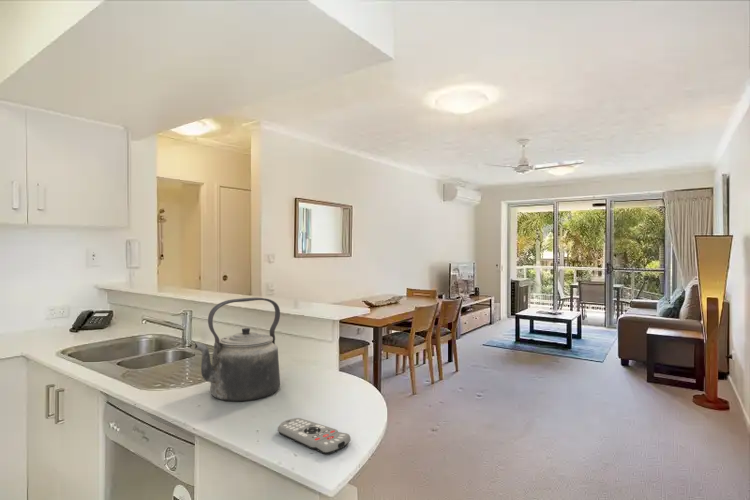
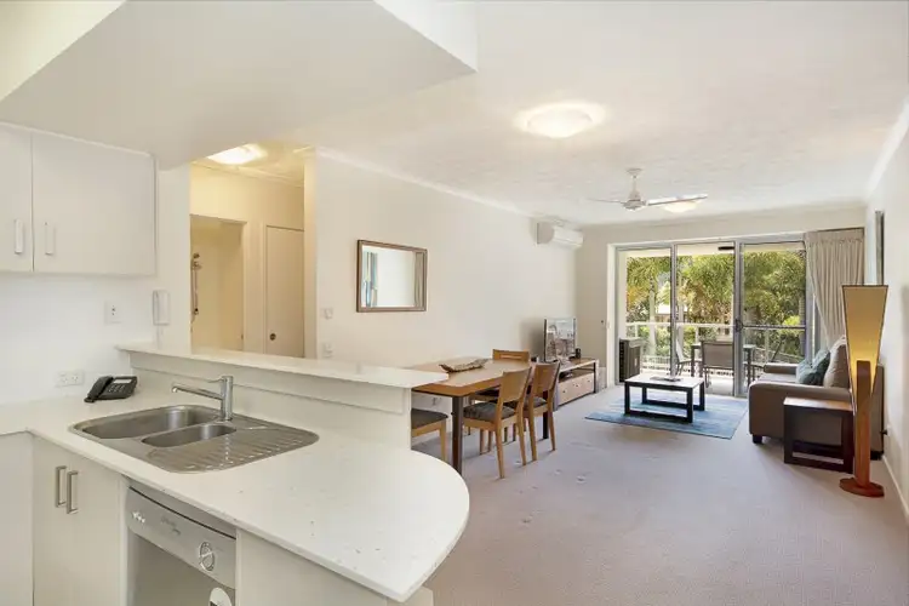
- remote control [277,417,351,455]
- kettle [193,297,281,402]
